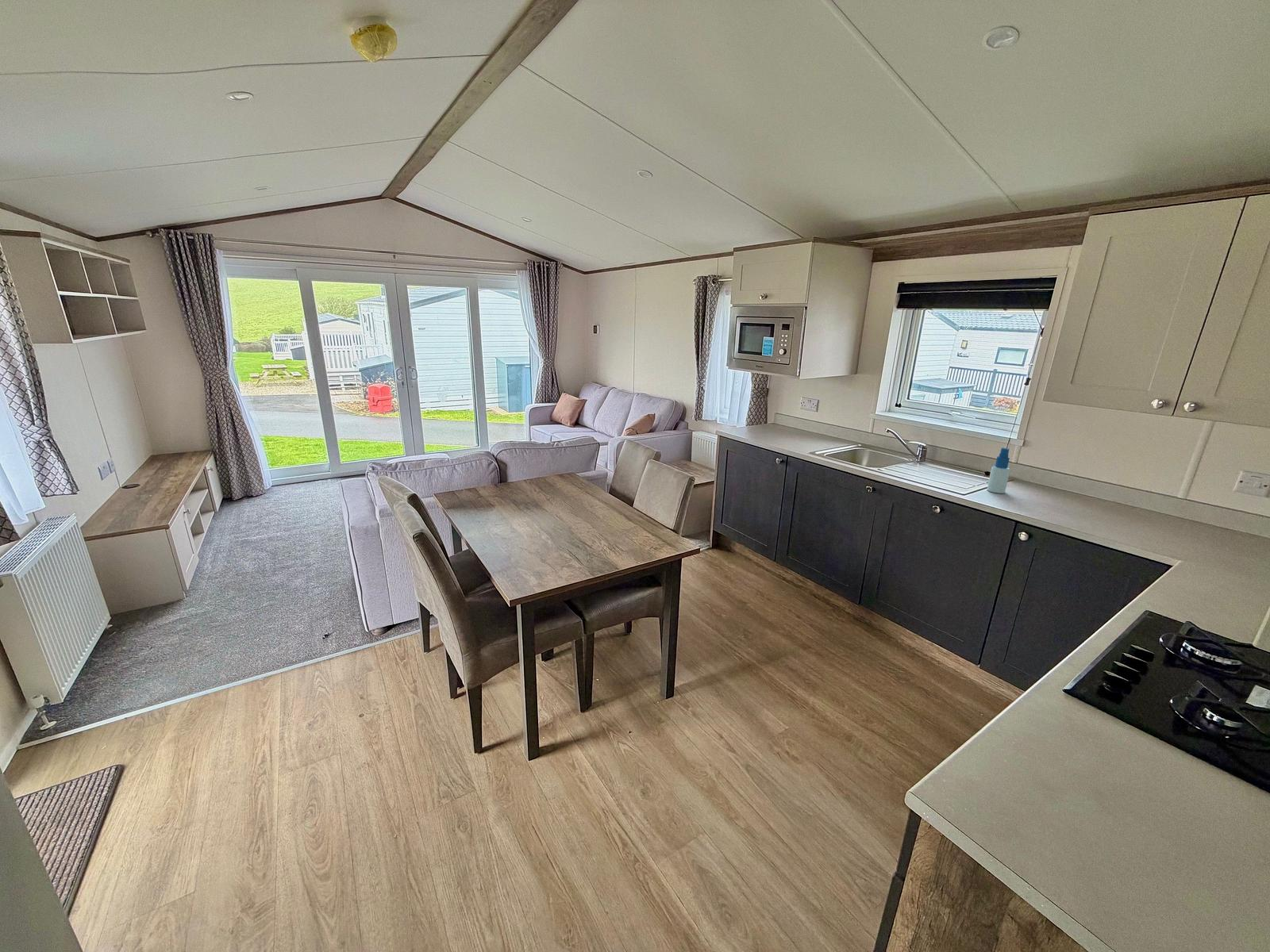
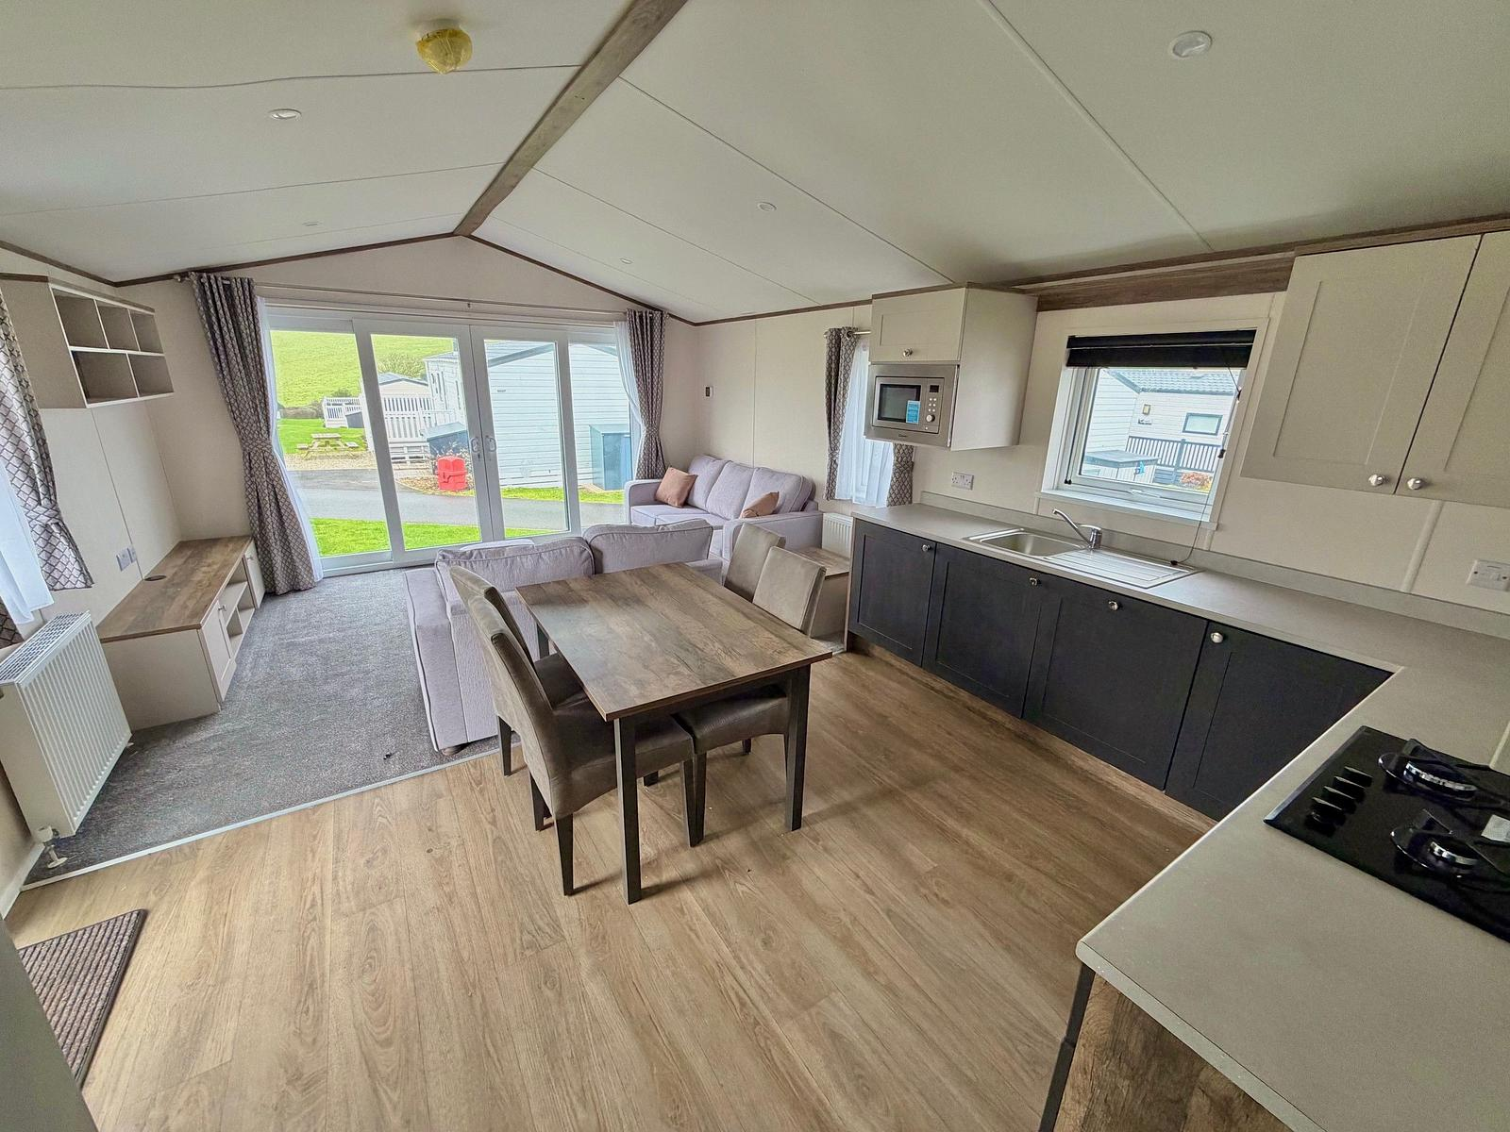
- spray bottle [987,447,1010,494]
